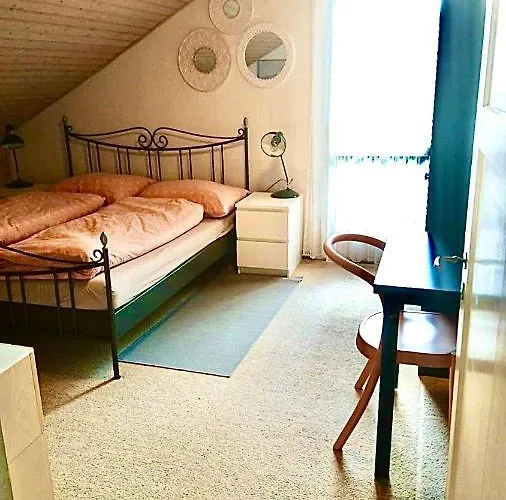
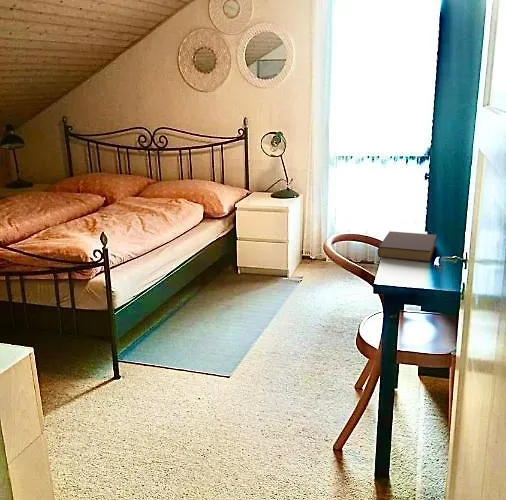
+ book [377,230,437,263]
